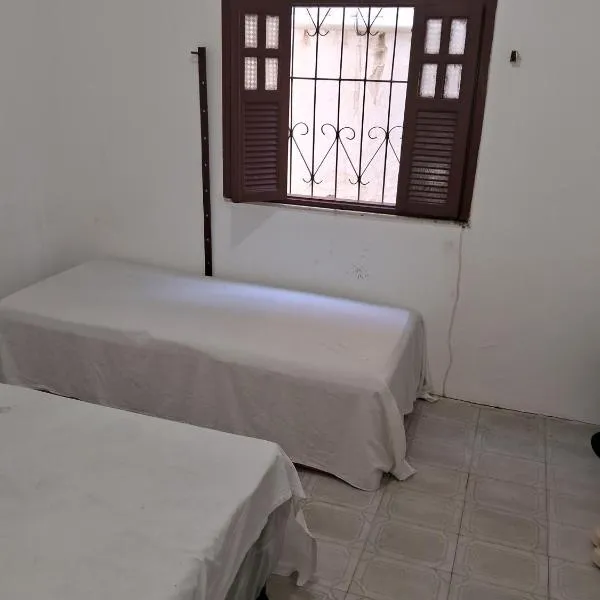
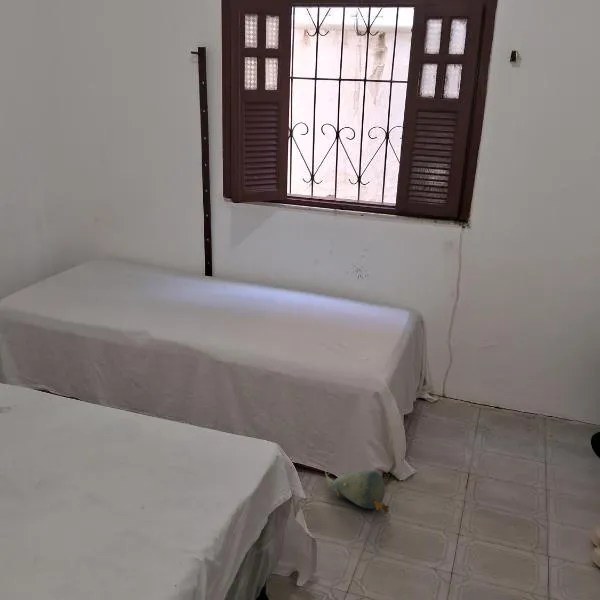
+ plush toy [324,469,390,515]
